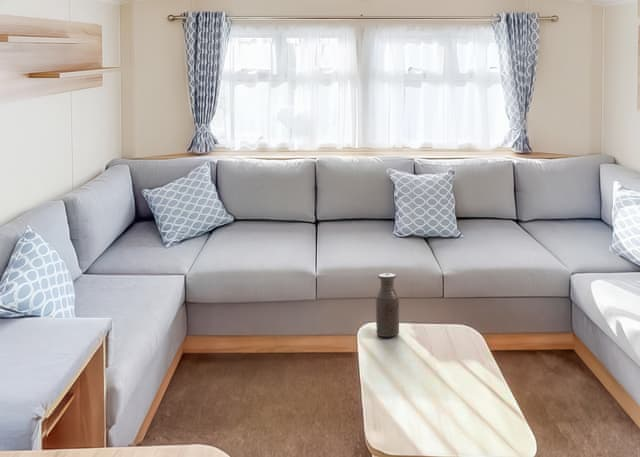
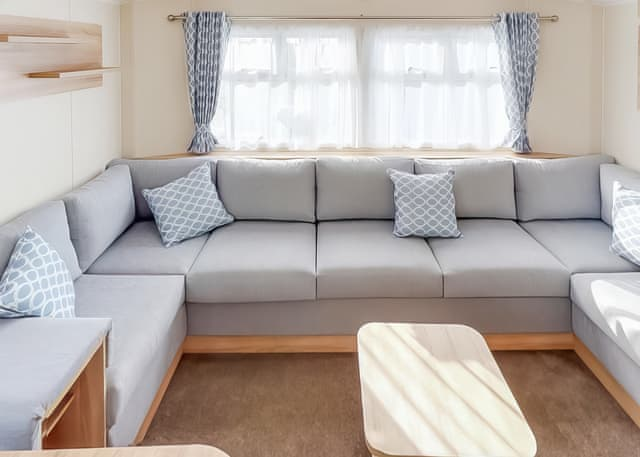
- bottle [375,272,400,338]
